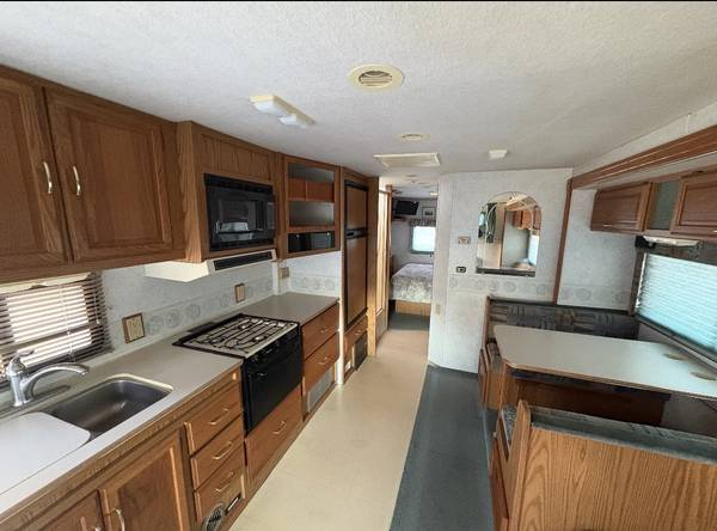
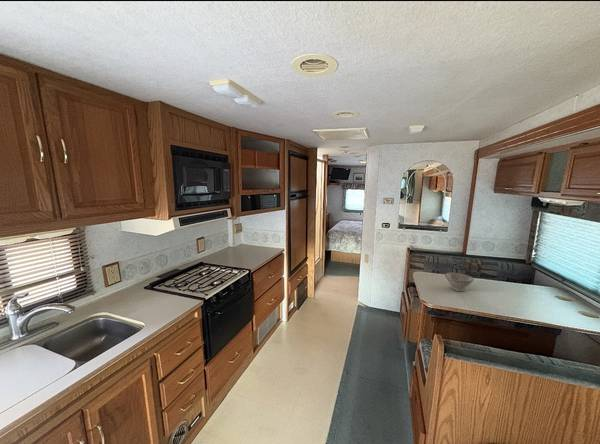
+ bowl [444,271,475,293]
